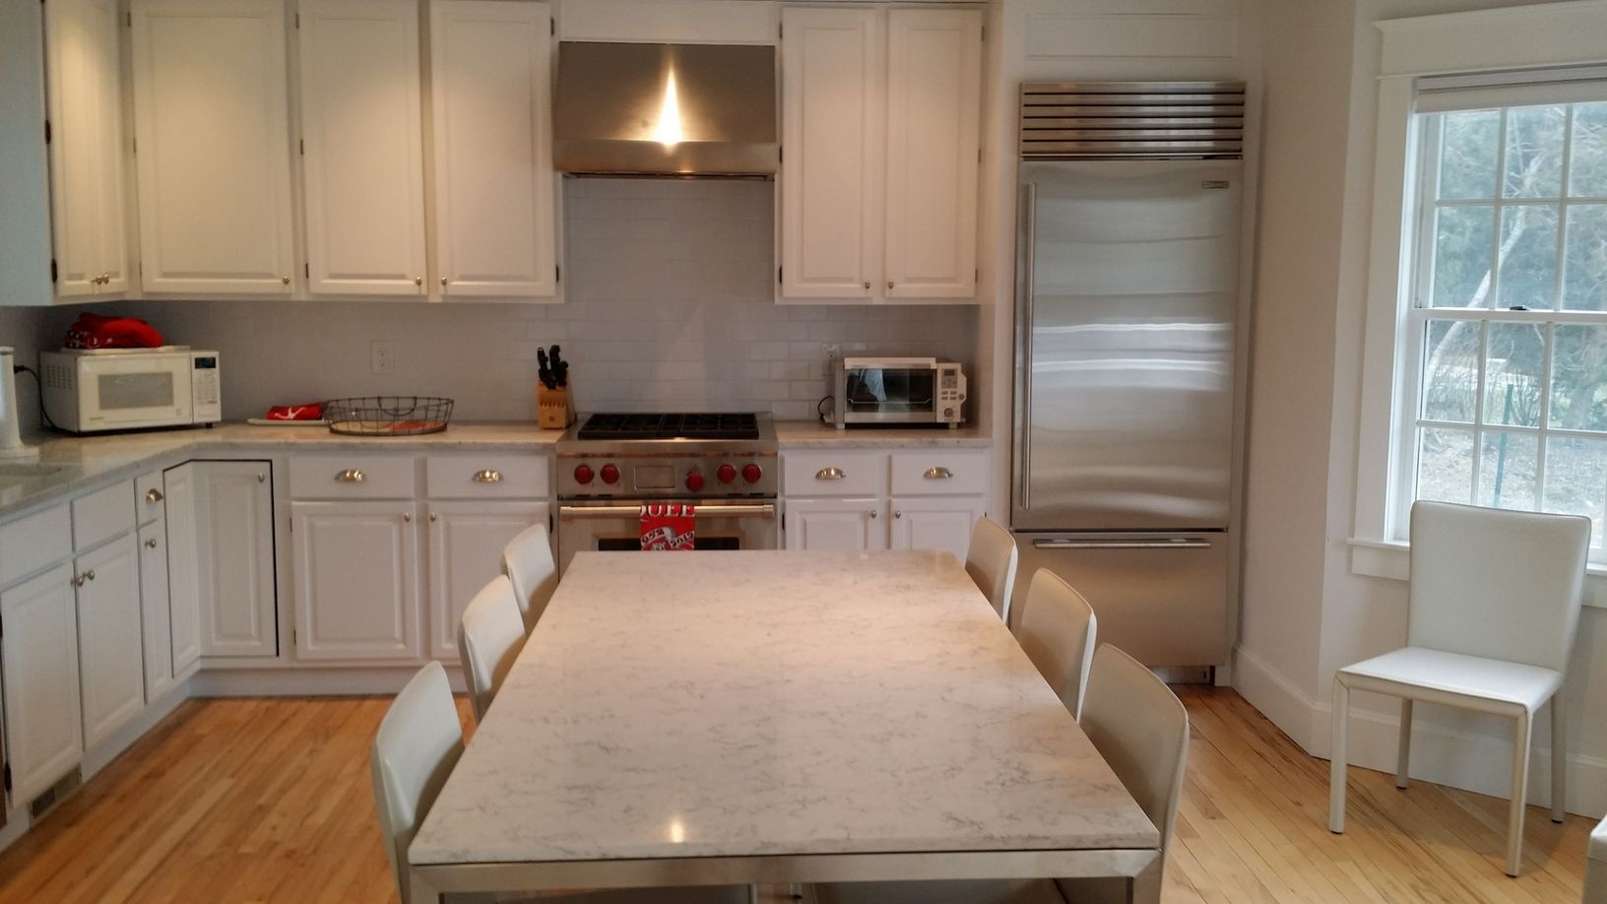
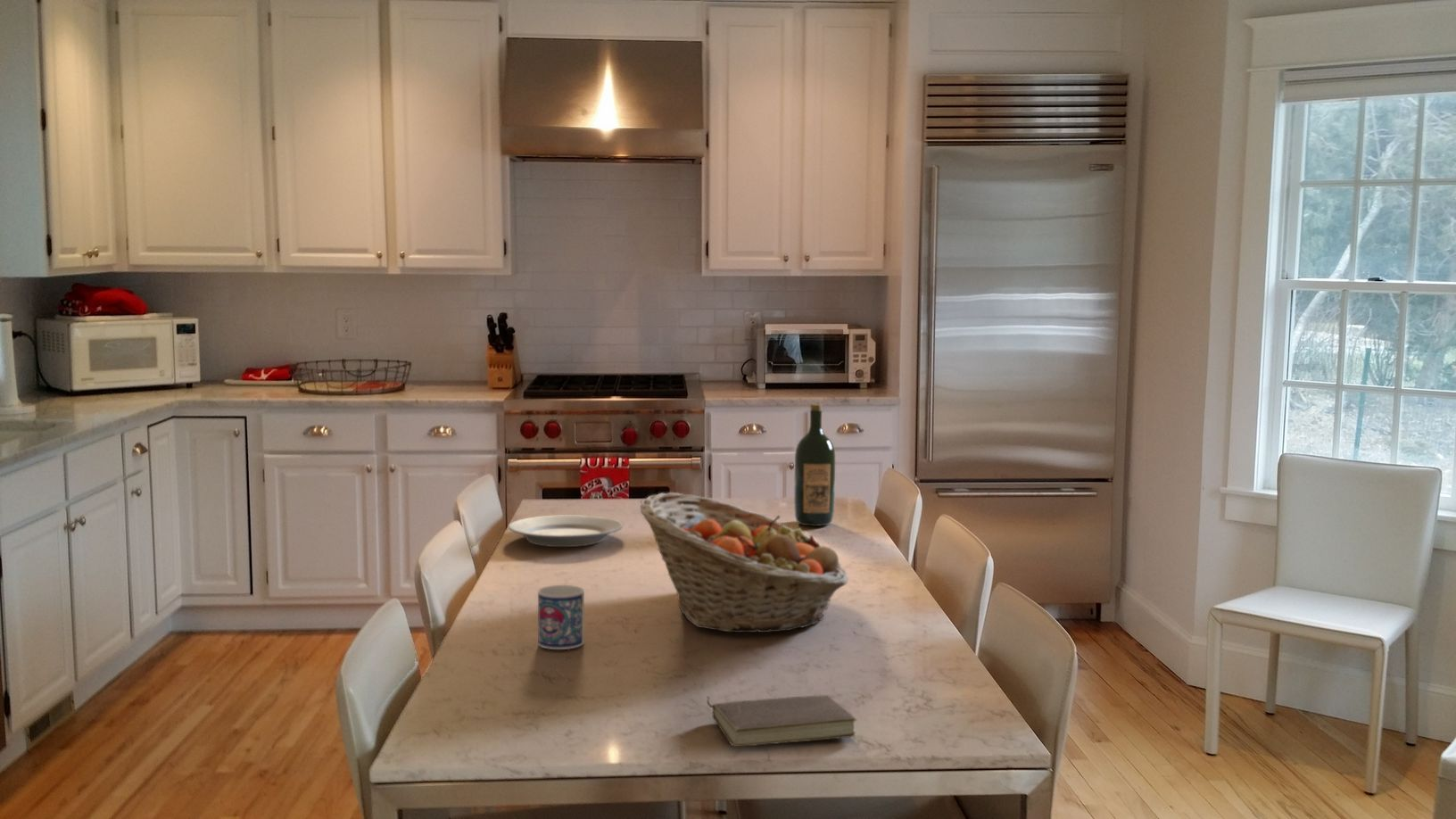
+ wine bottle [793,403,836,527]
+ plate [508,515,624,548]
+ mug [537,584,585,650]
+ book [706,694,857,748]
+ fruit basket [639,492,849,633]
